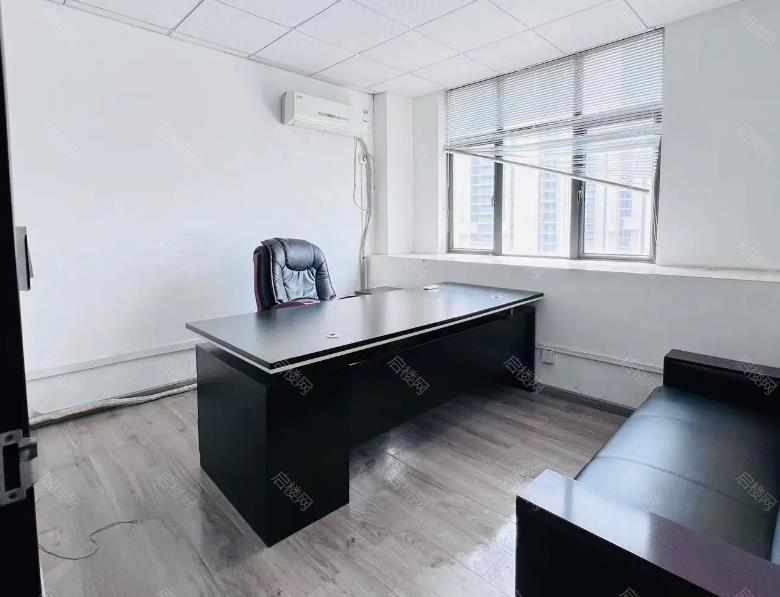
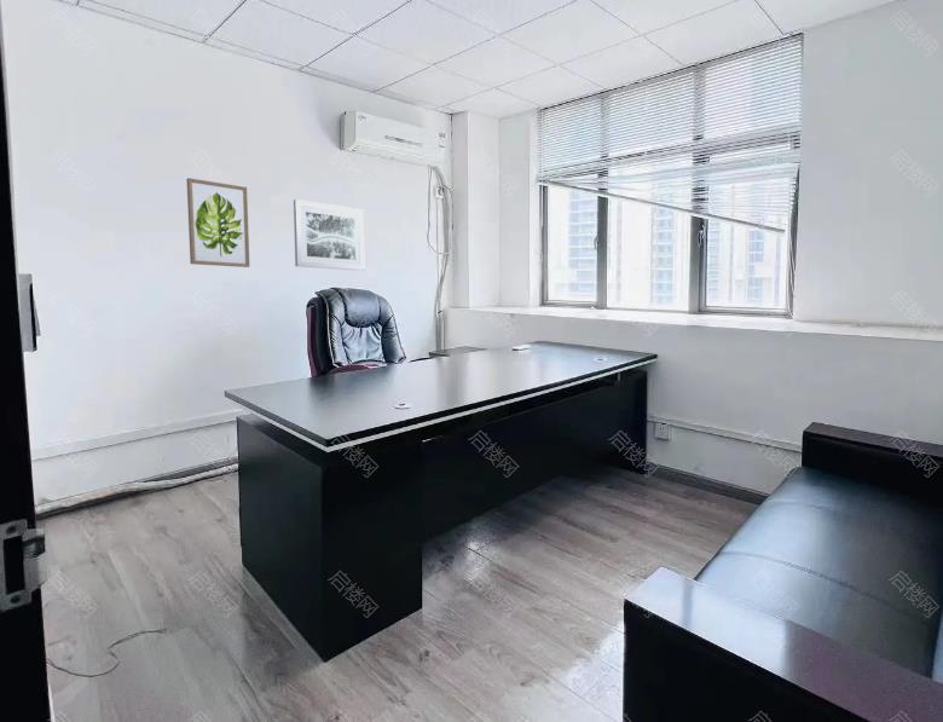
+ wall art [293,198,365,272]
+ wall art [185,177,250,268]
